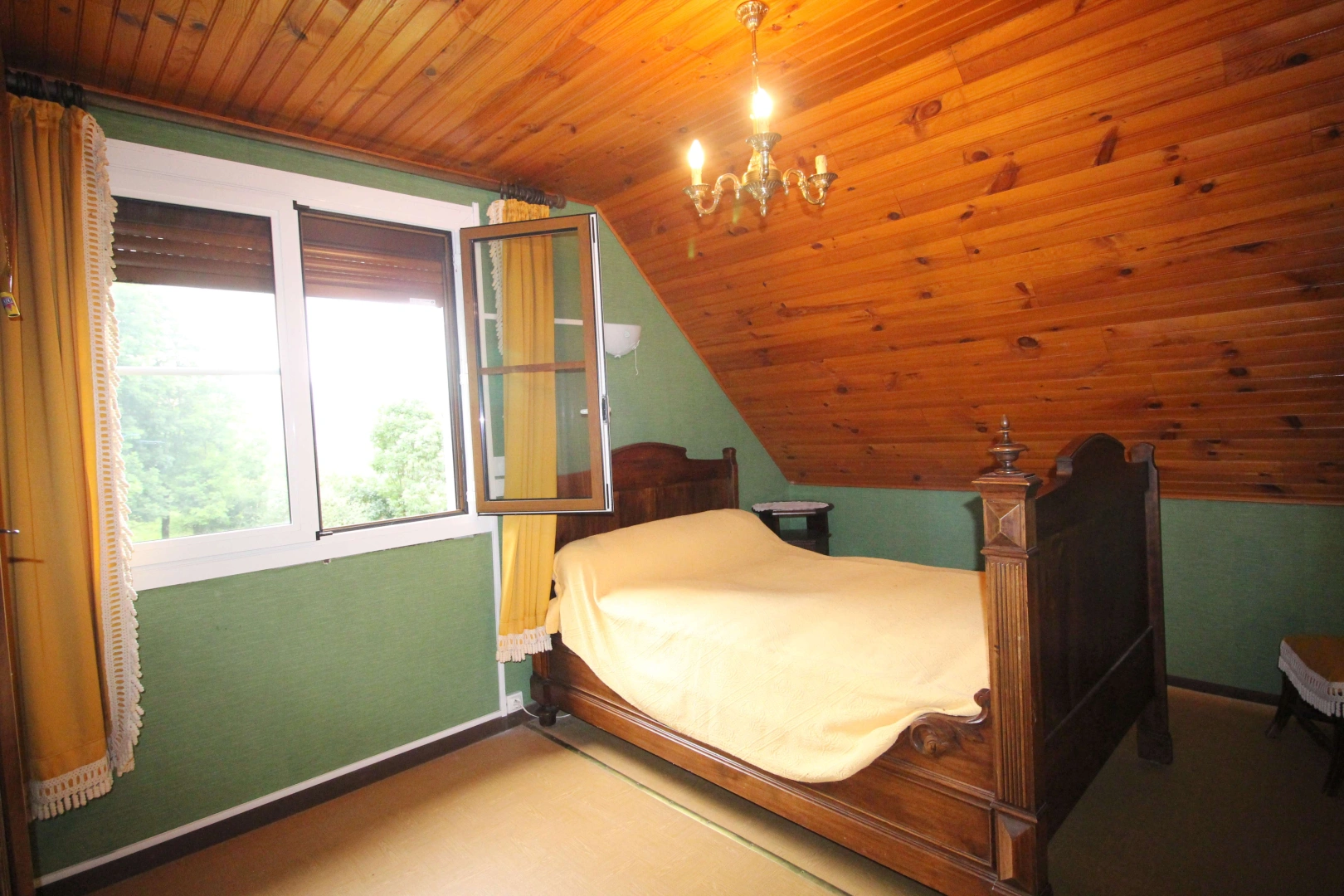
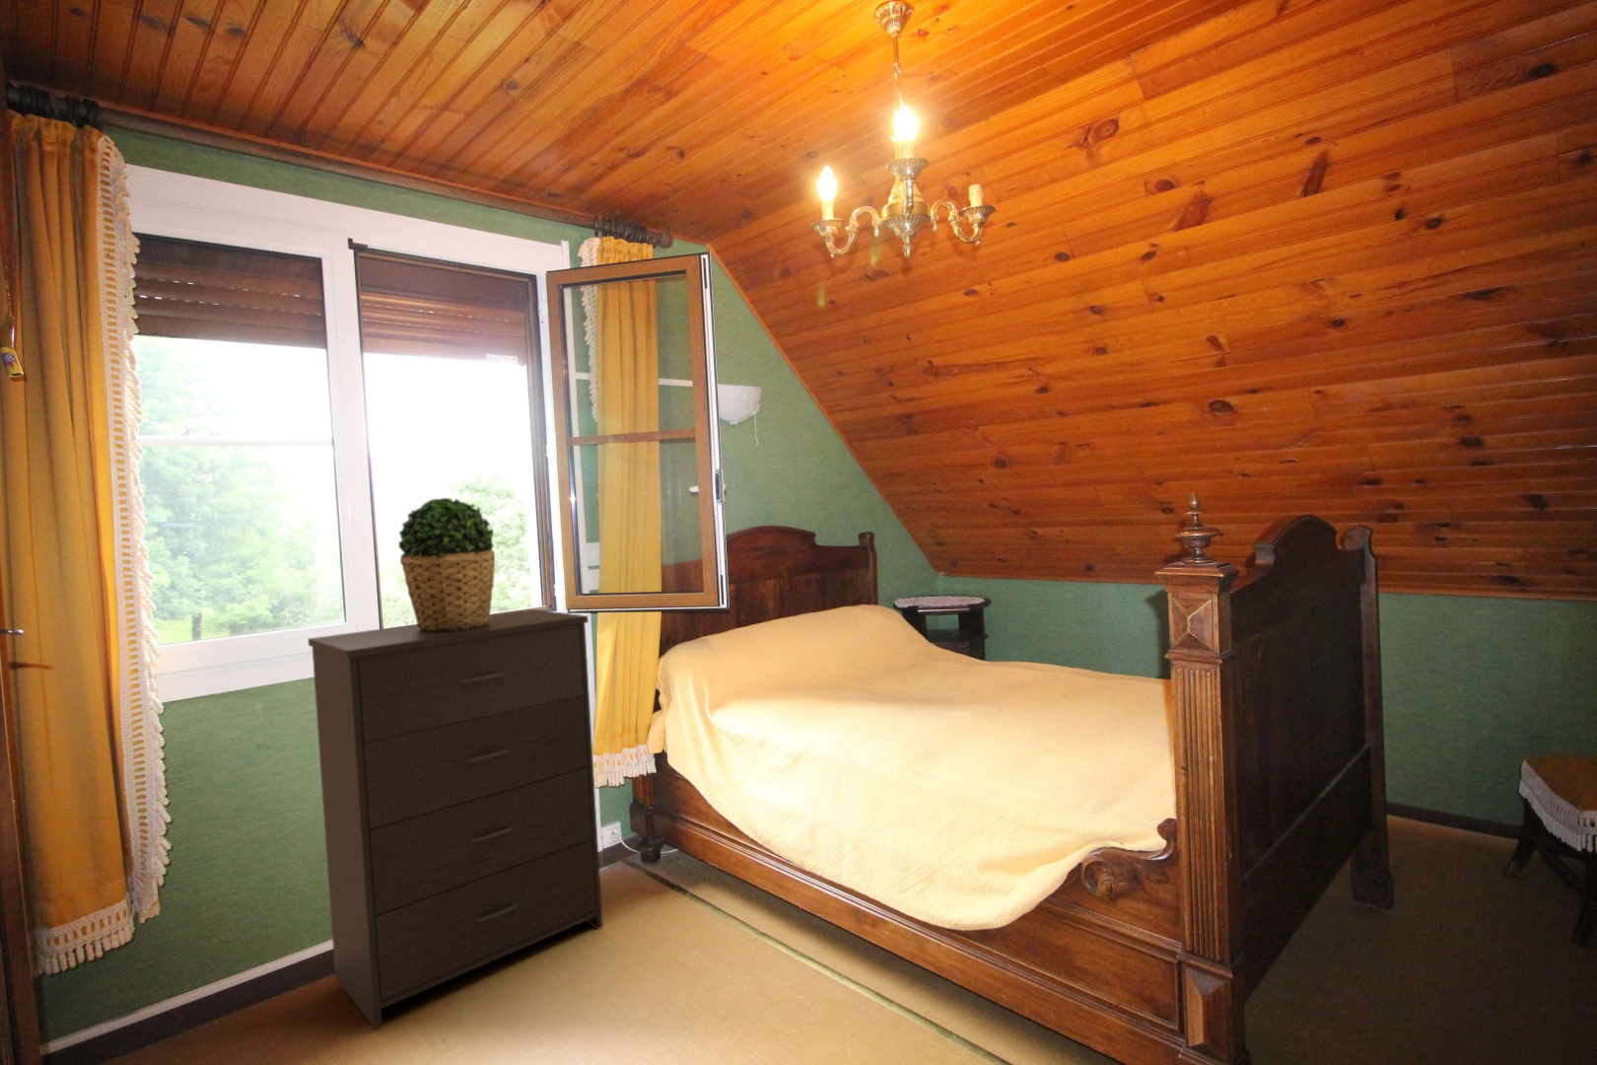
+ potted plant [397,497,495,631]
+ dresser [307,609,605,1031]
